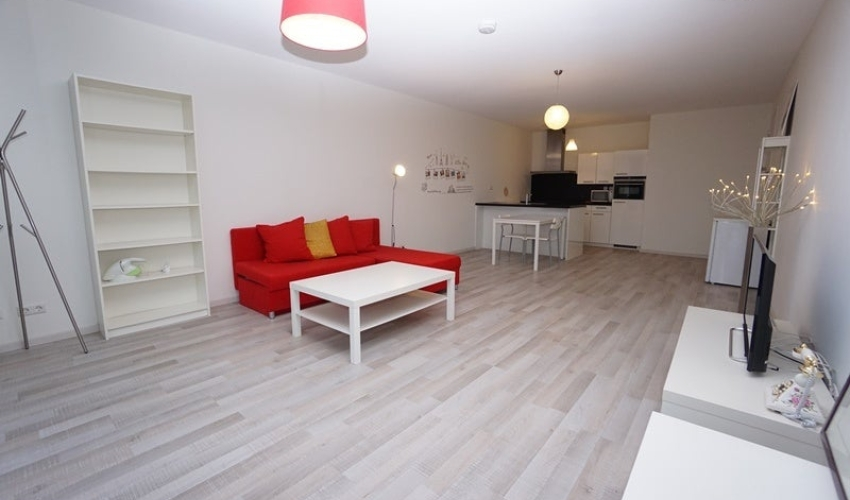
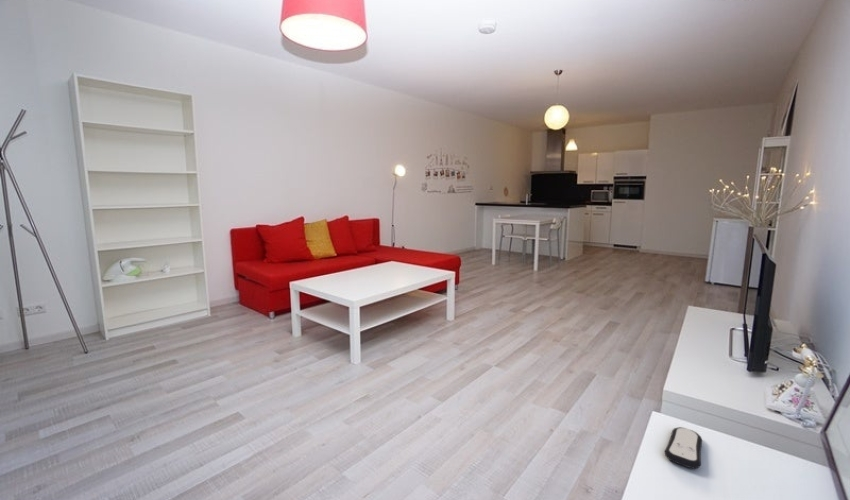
+ remote control [664,426,703,469]
